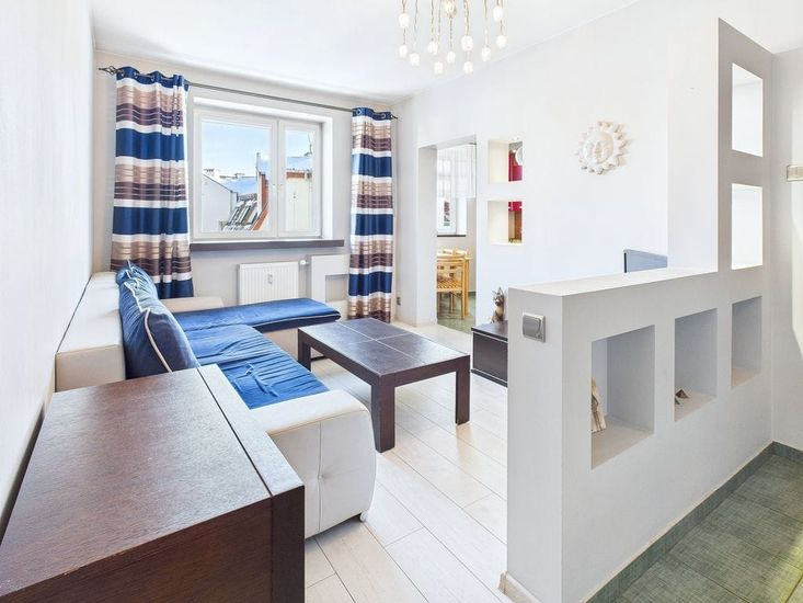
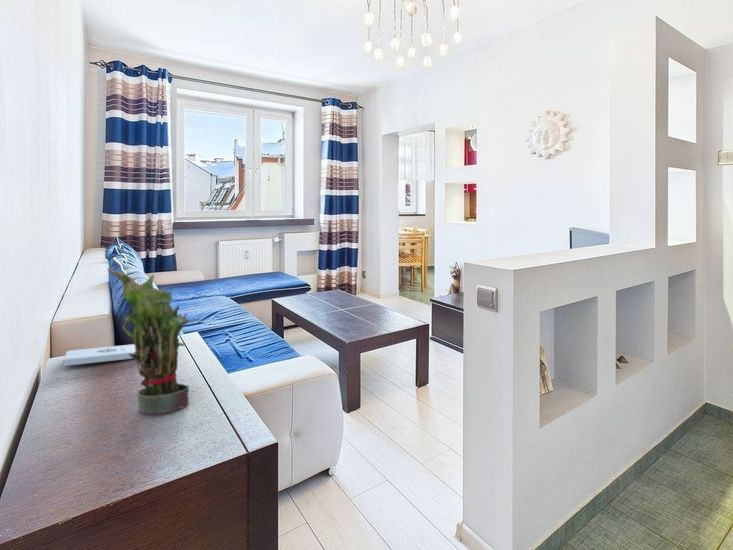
+ notepad [63,344,135,367]
+ potted plant [107,267,203,415]
